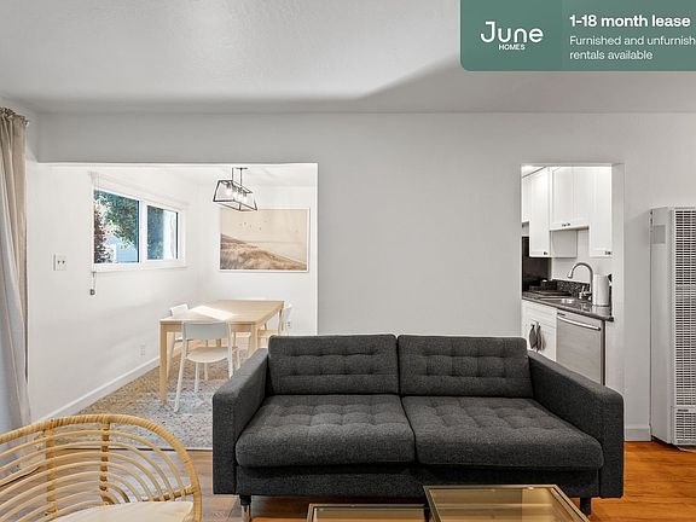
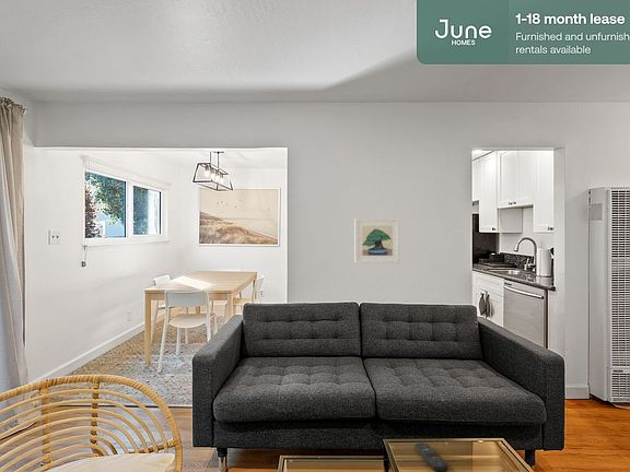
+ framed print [353,217,401,264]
+ remote control [413,441,448,472]
